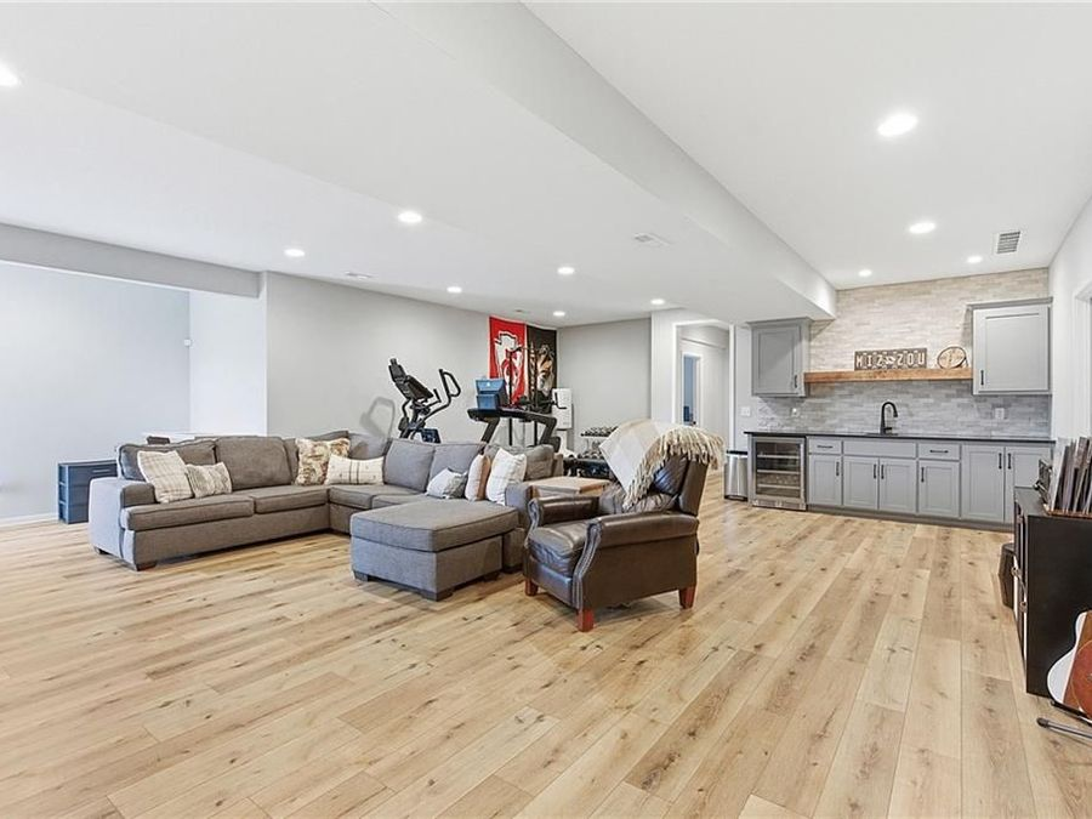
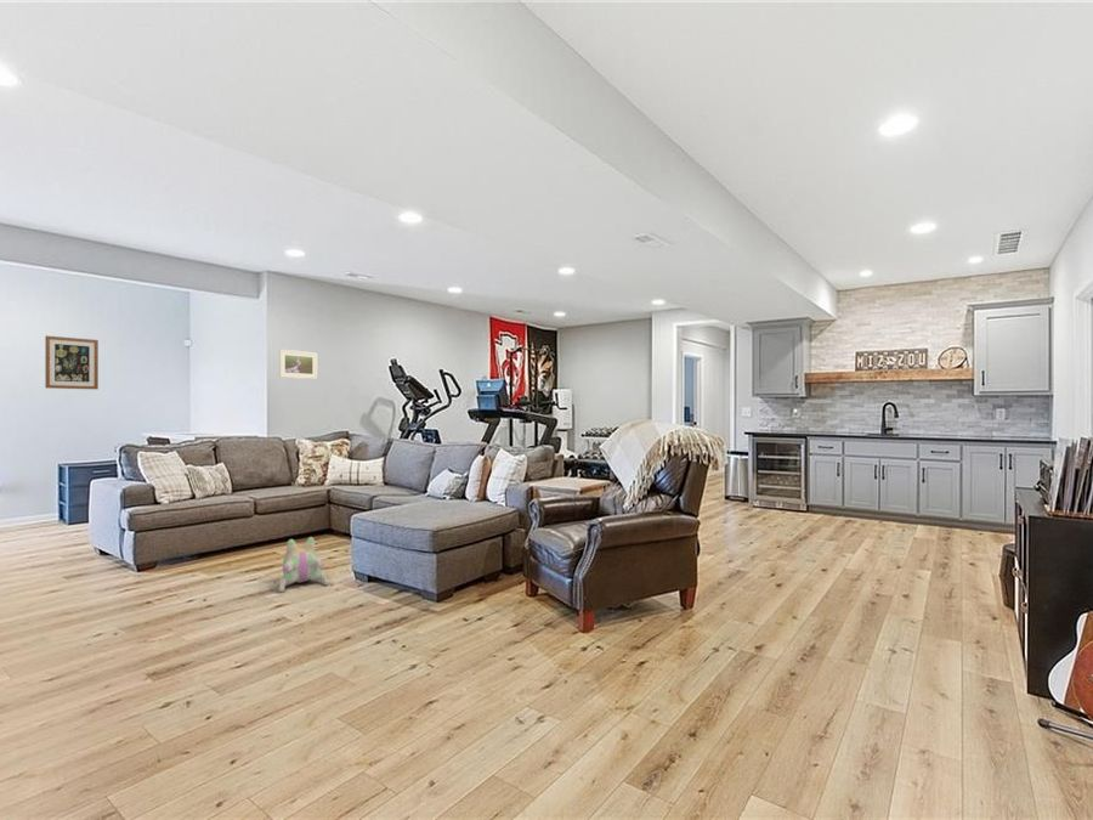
+ plush toy [277,536,332,593]
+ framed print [278,349,318,380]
+ wall art [44,334,100,390]
